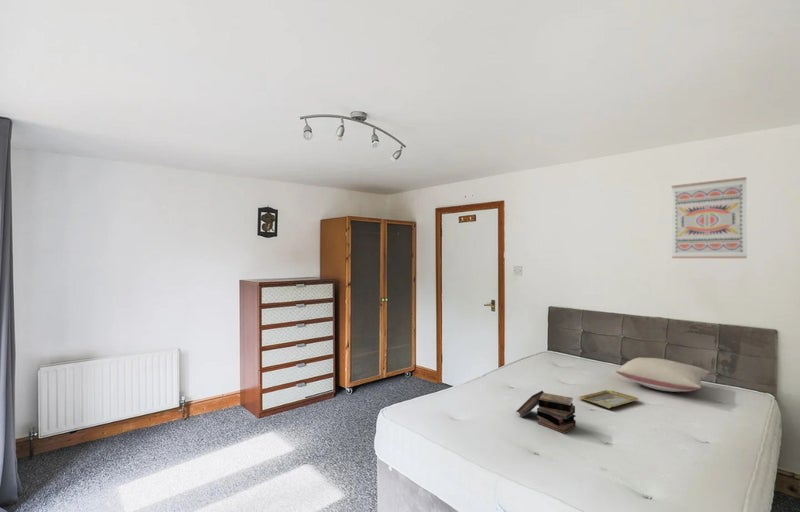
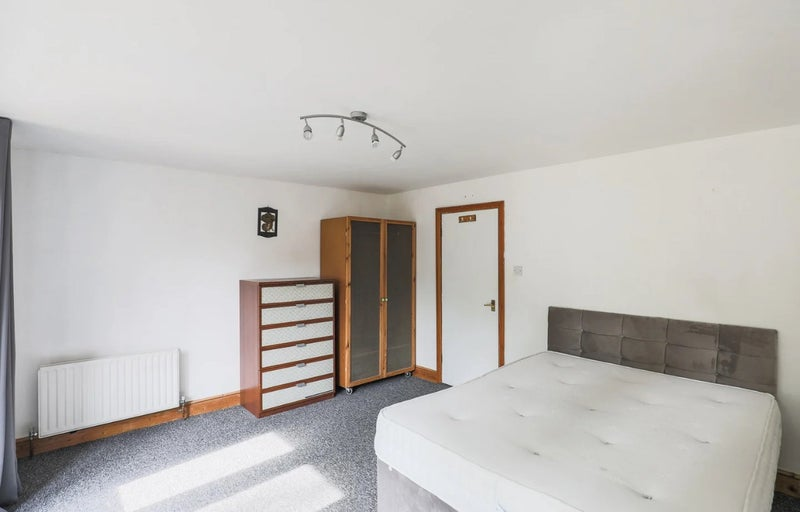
- pillow [615,356,711,393]
- book [515,390,577,434]
- wall art [671,176,748,259]
- tray [578,389,639,409]
